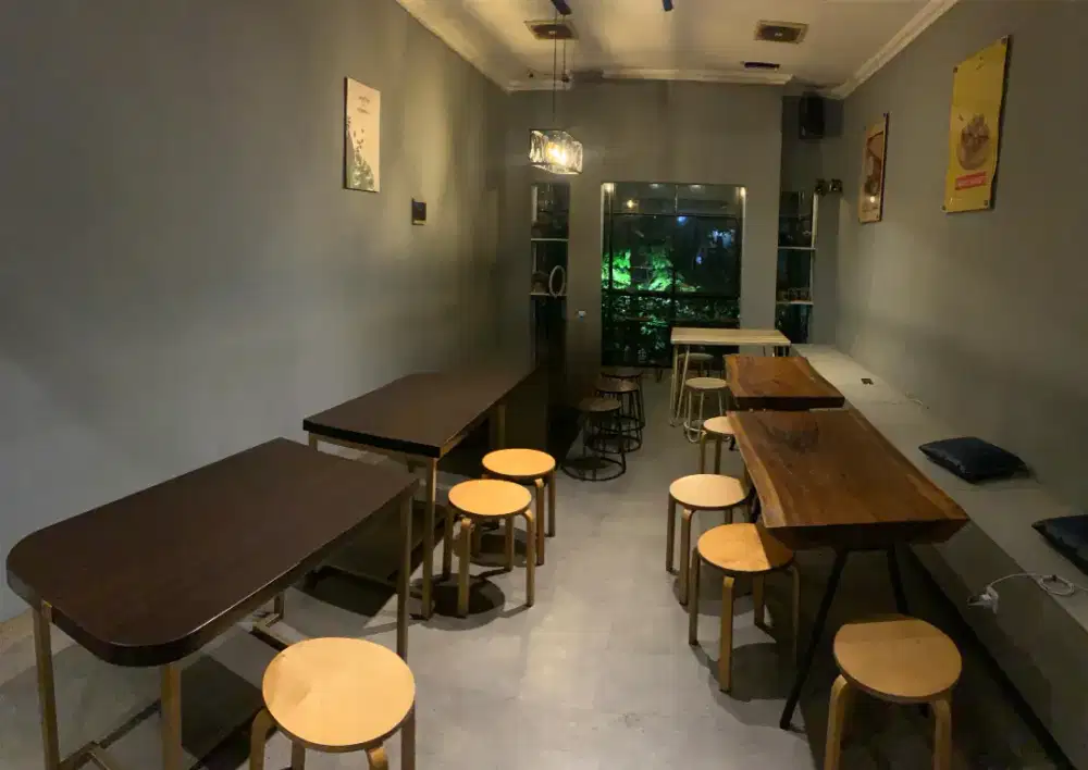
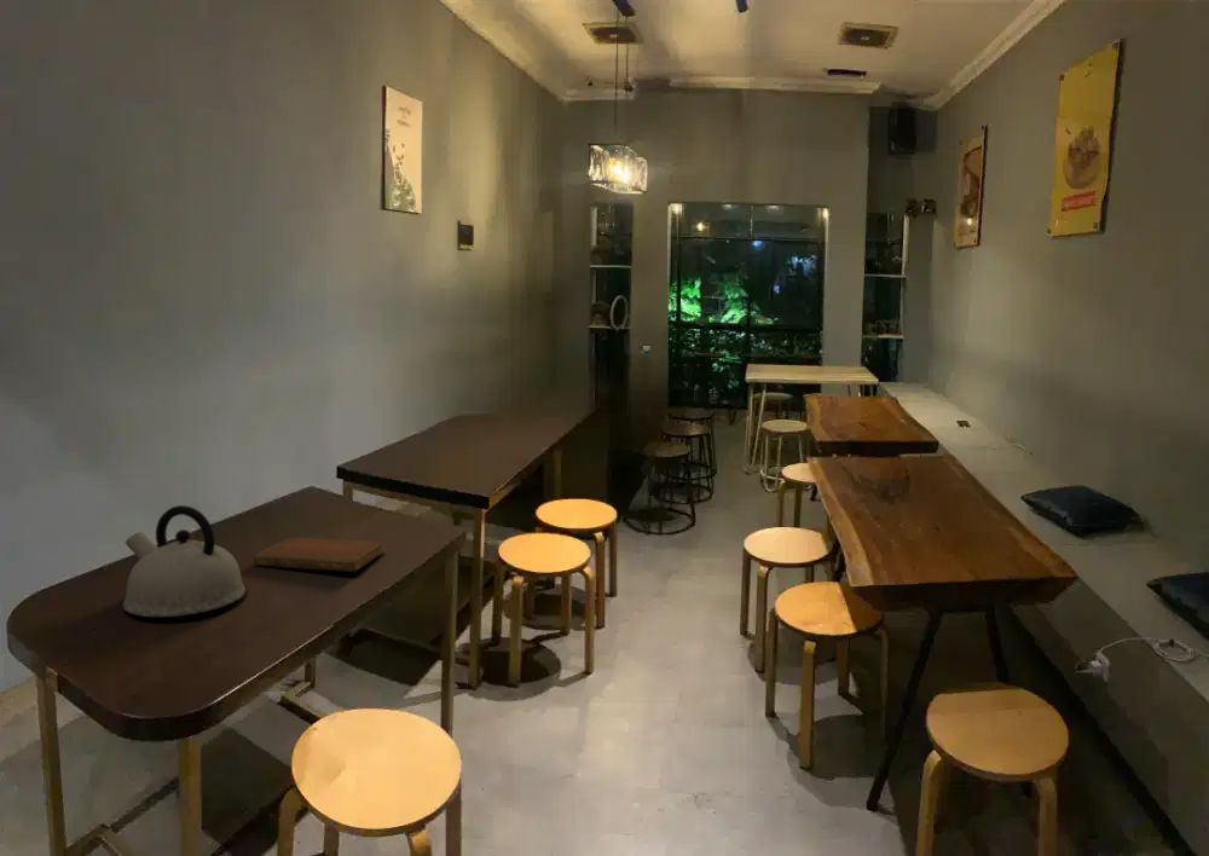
+ kettle [122,504,247,618]
+ notebook [253,537,384,573]
